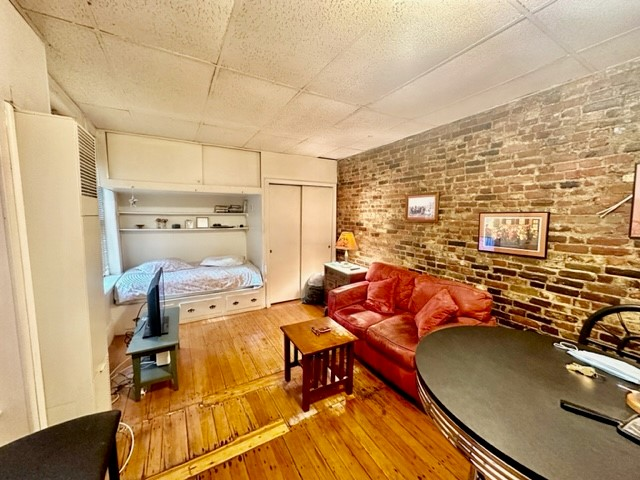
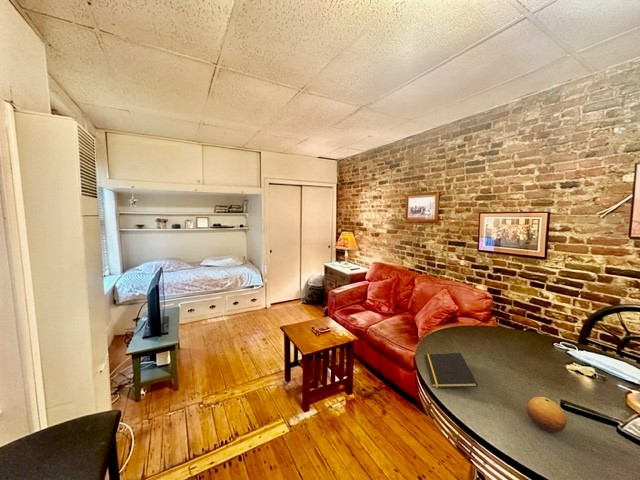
+ notepad [423,352,479,388]
+ fruit [526,396,568,434]
